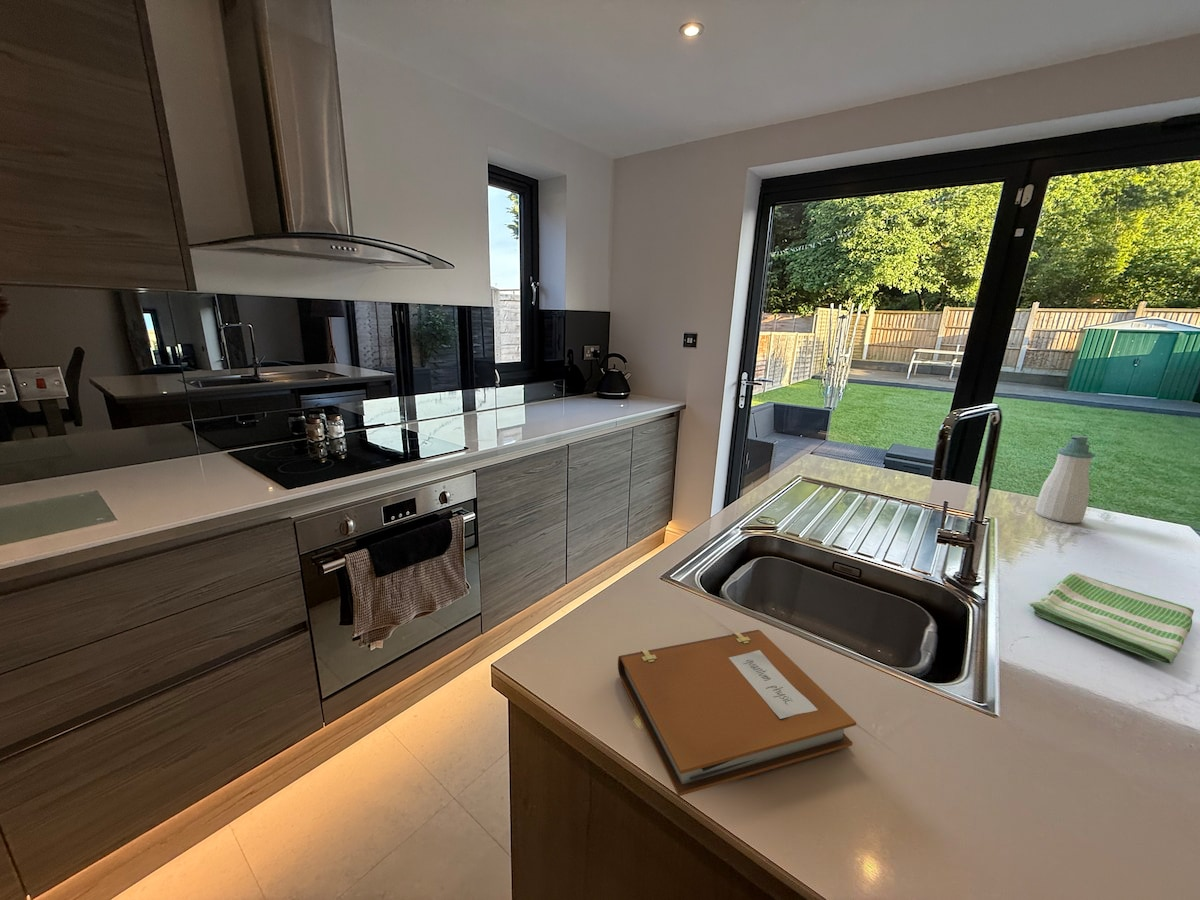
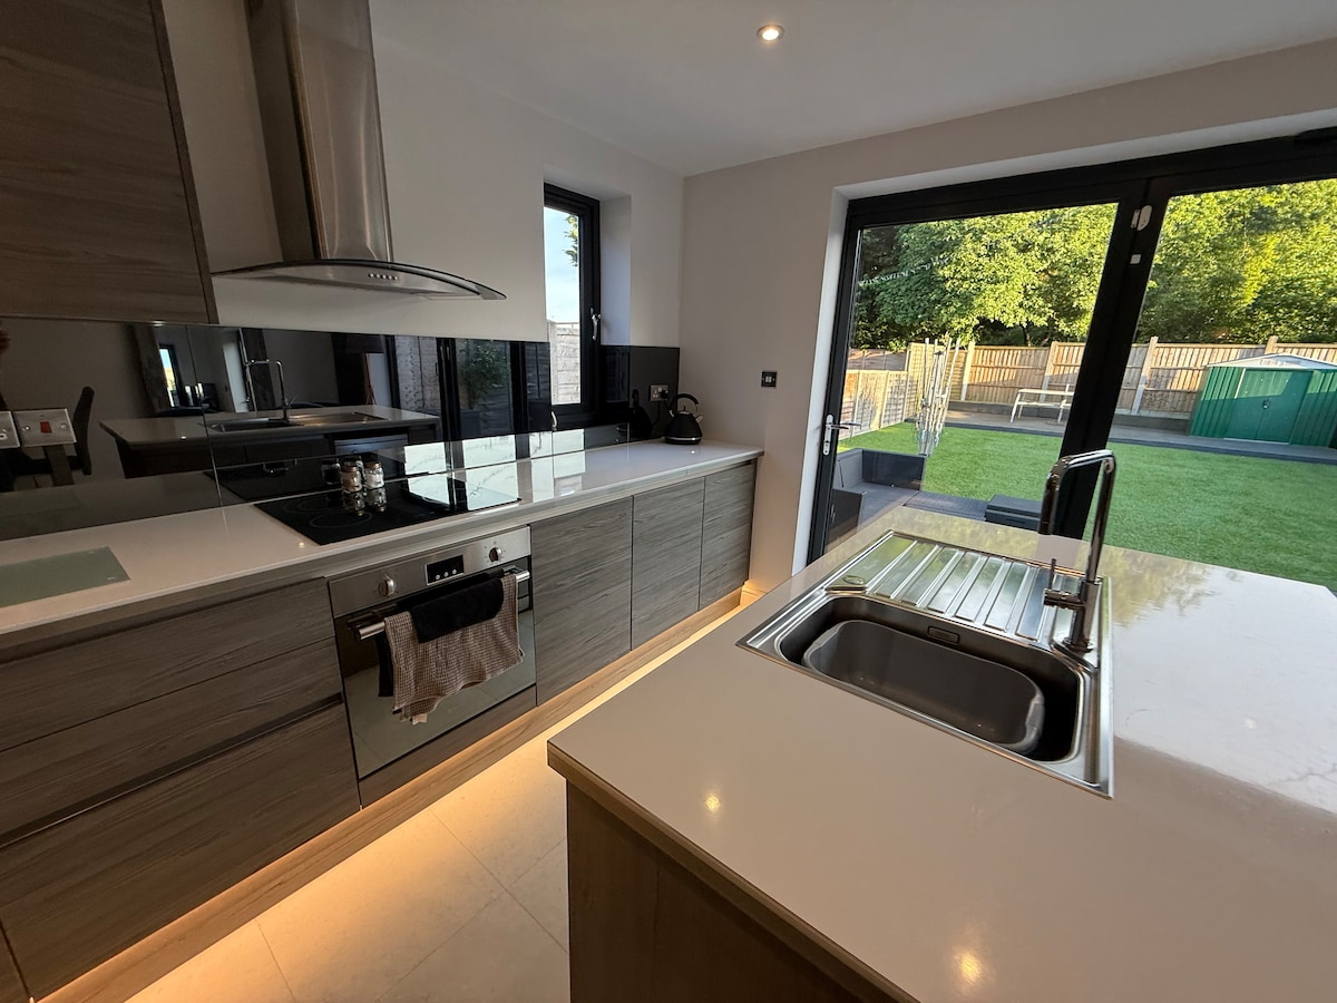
- notebook [617,629,857,797]
- soap bottle [1034,434,1096,524]
- dish towel [1028,571,1195,666]
